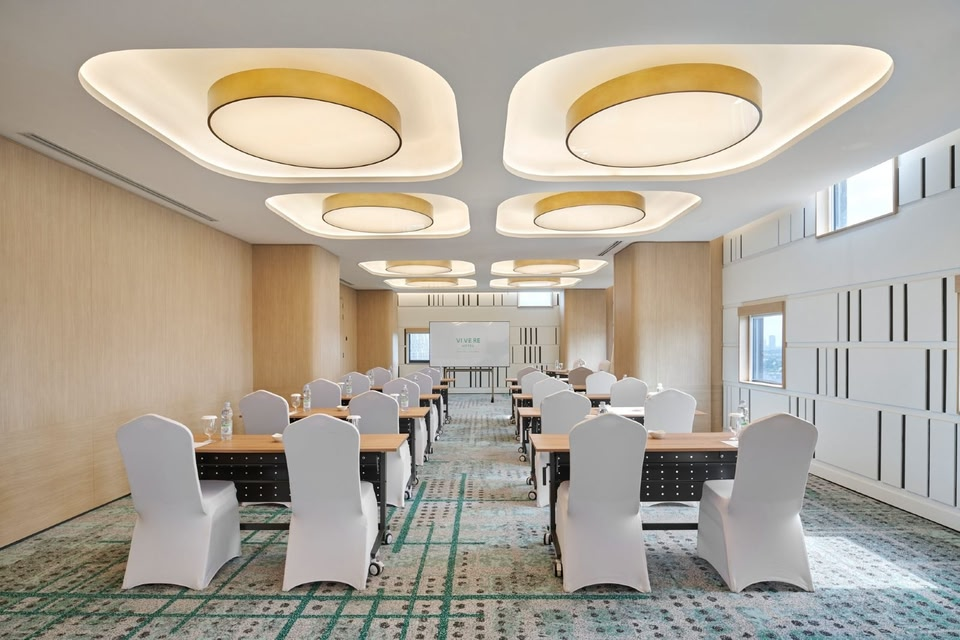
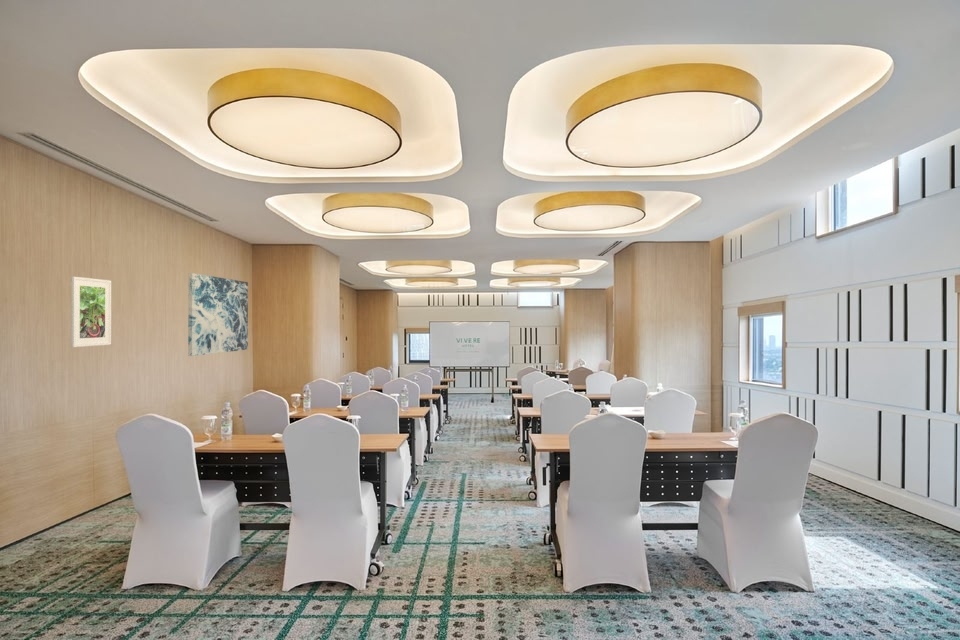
+ wall art [187,272,249,357]
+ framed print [70,276,112,348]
